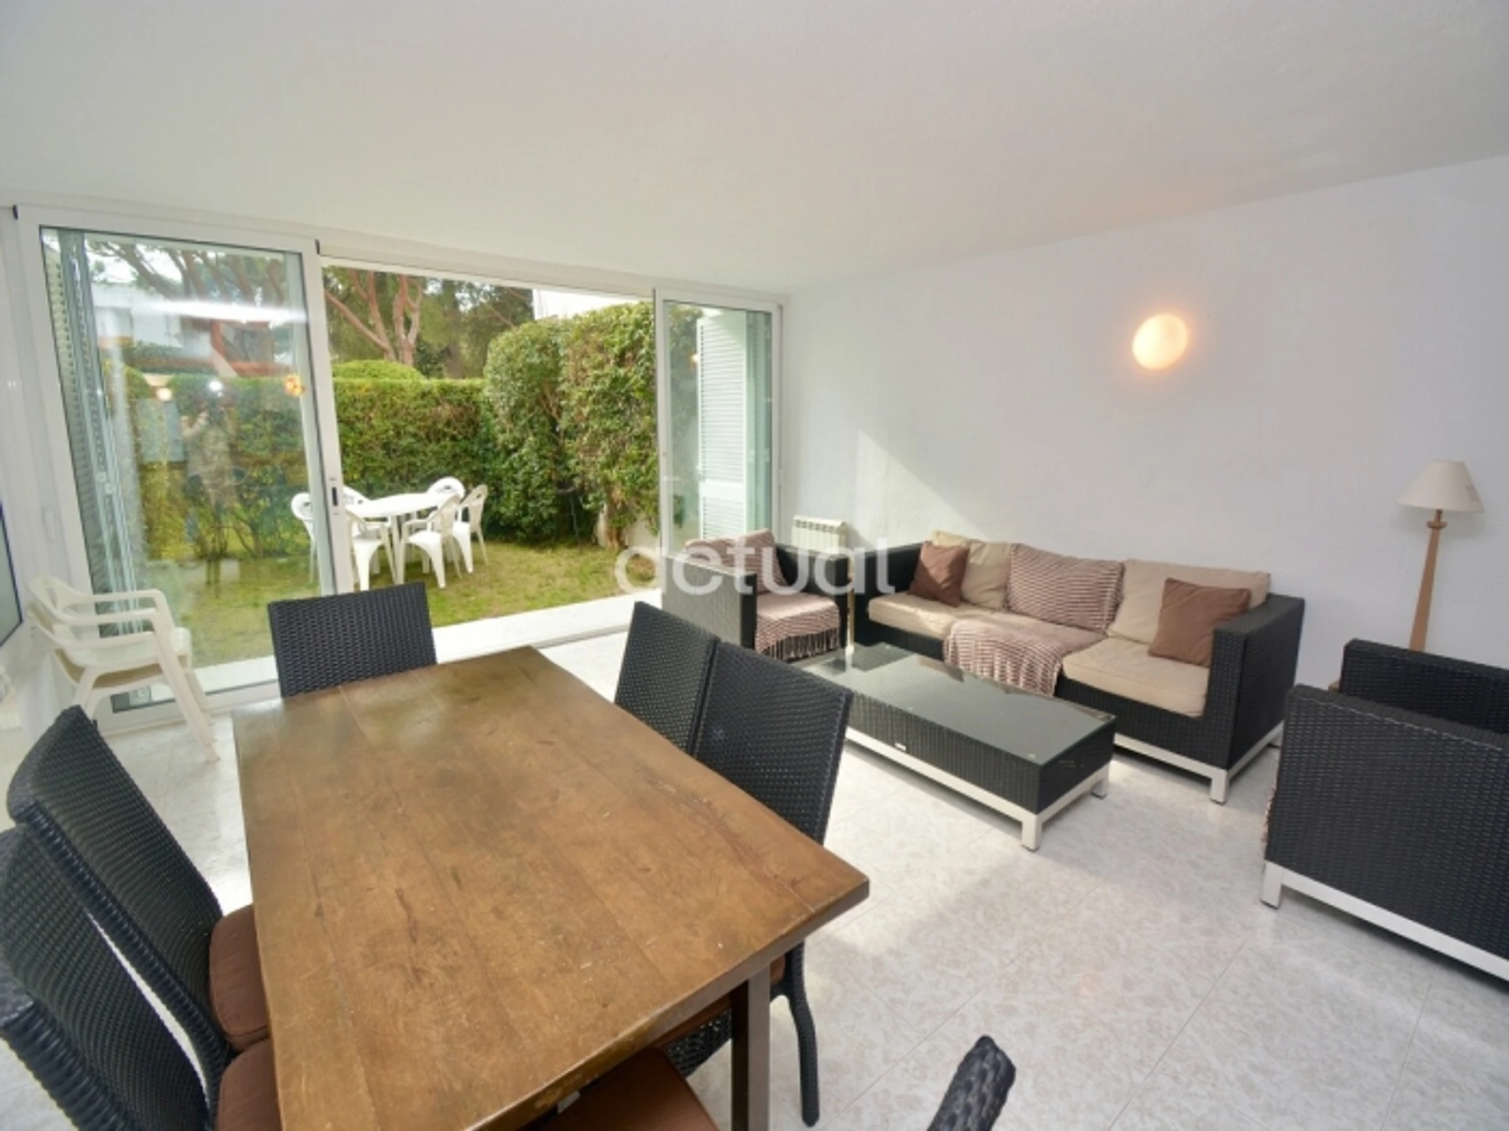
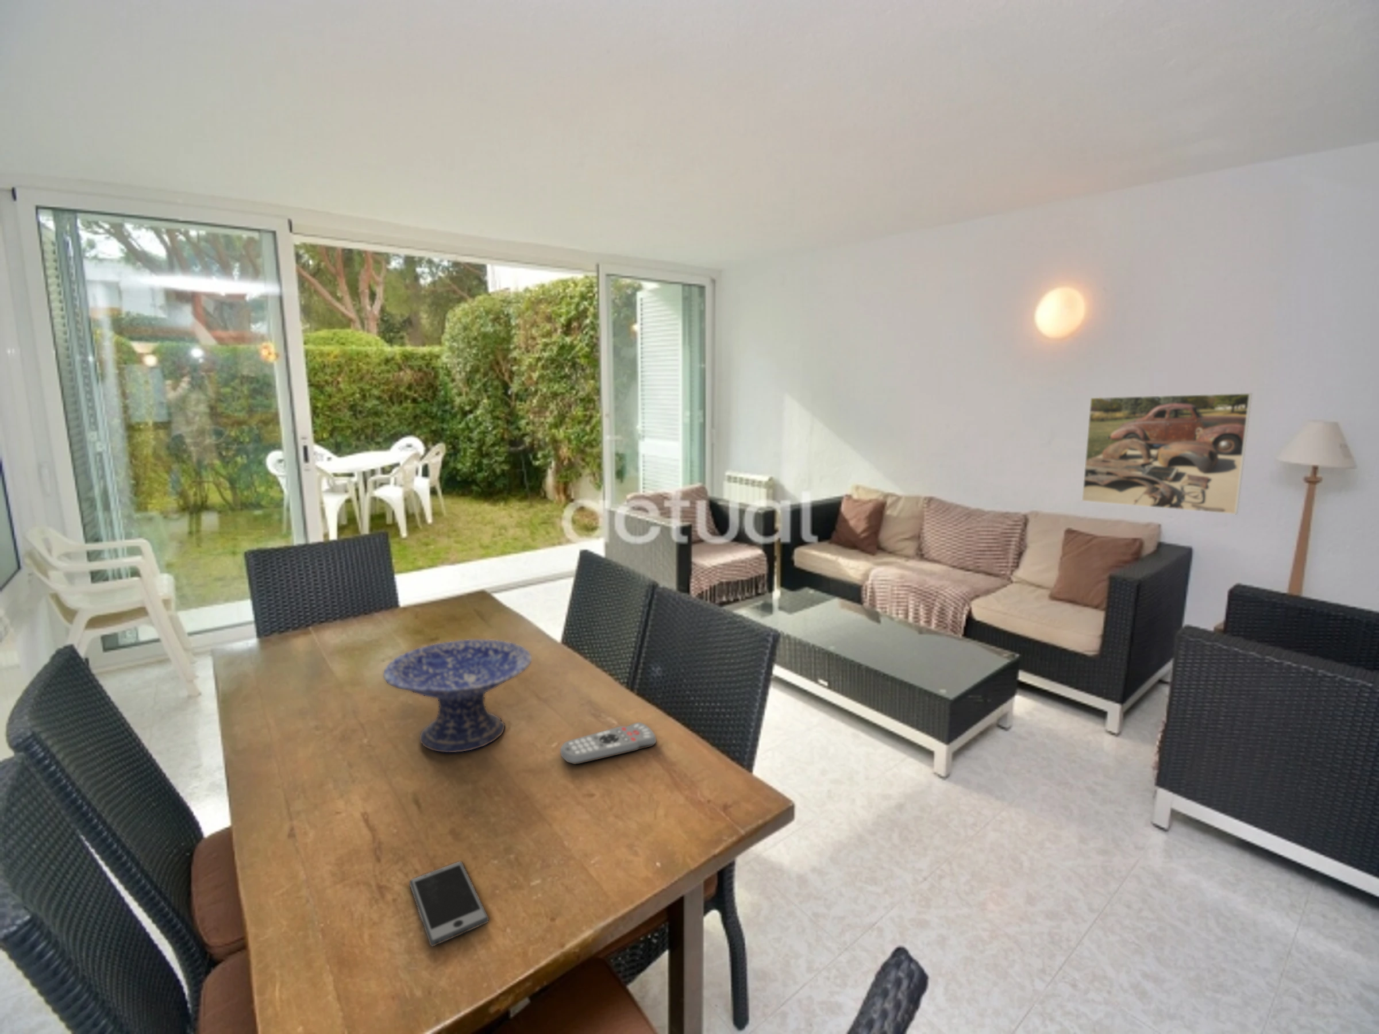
+ smartphone [408,860,490,947]
+ decorative bowl [382,639,533,753]
+ remote control [559,721,657,765]
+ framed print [1080,392,1253,515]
